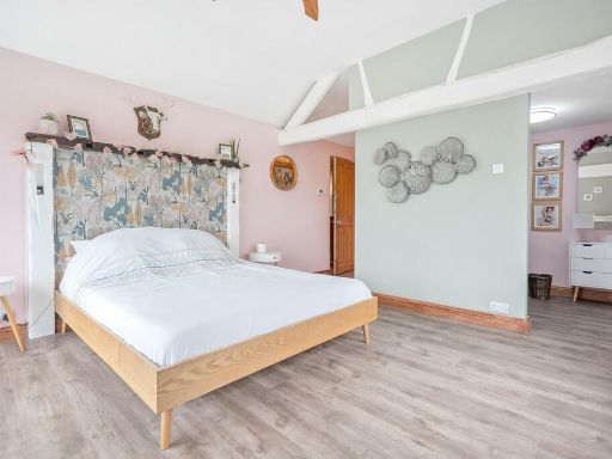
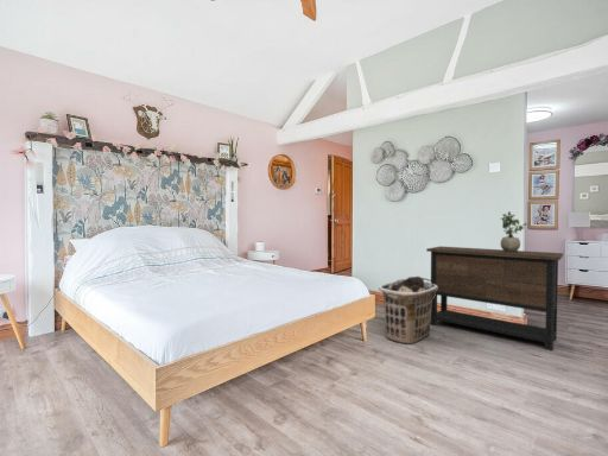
+ dresser [425,245,564,352]
+ clothes hamper [378,276,438,346]
+ potted plant [500,210,528,253]
